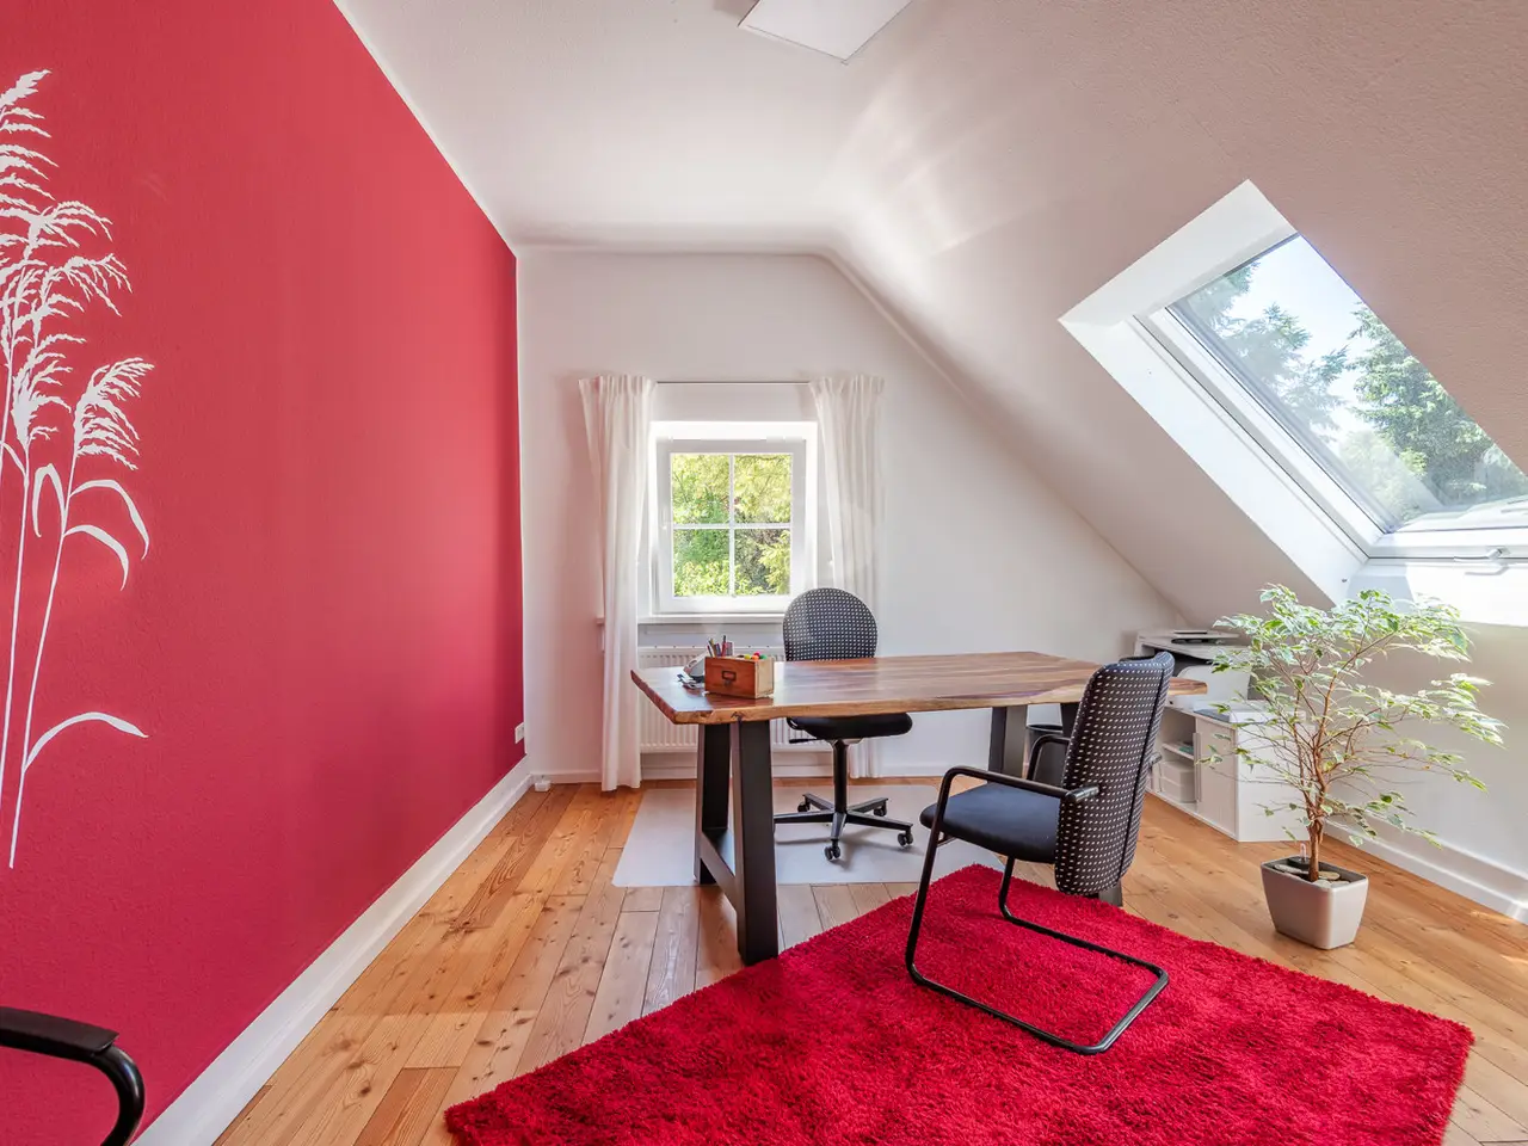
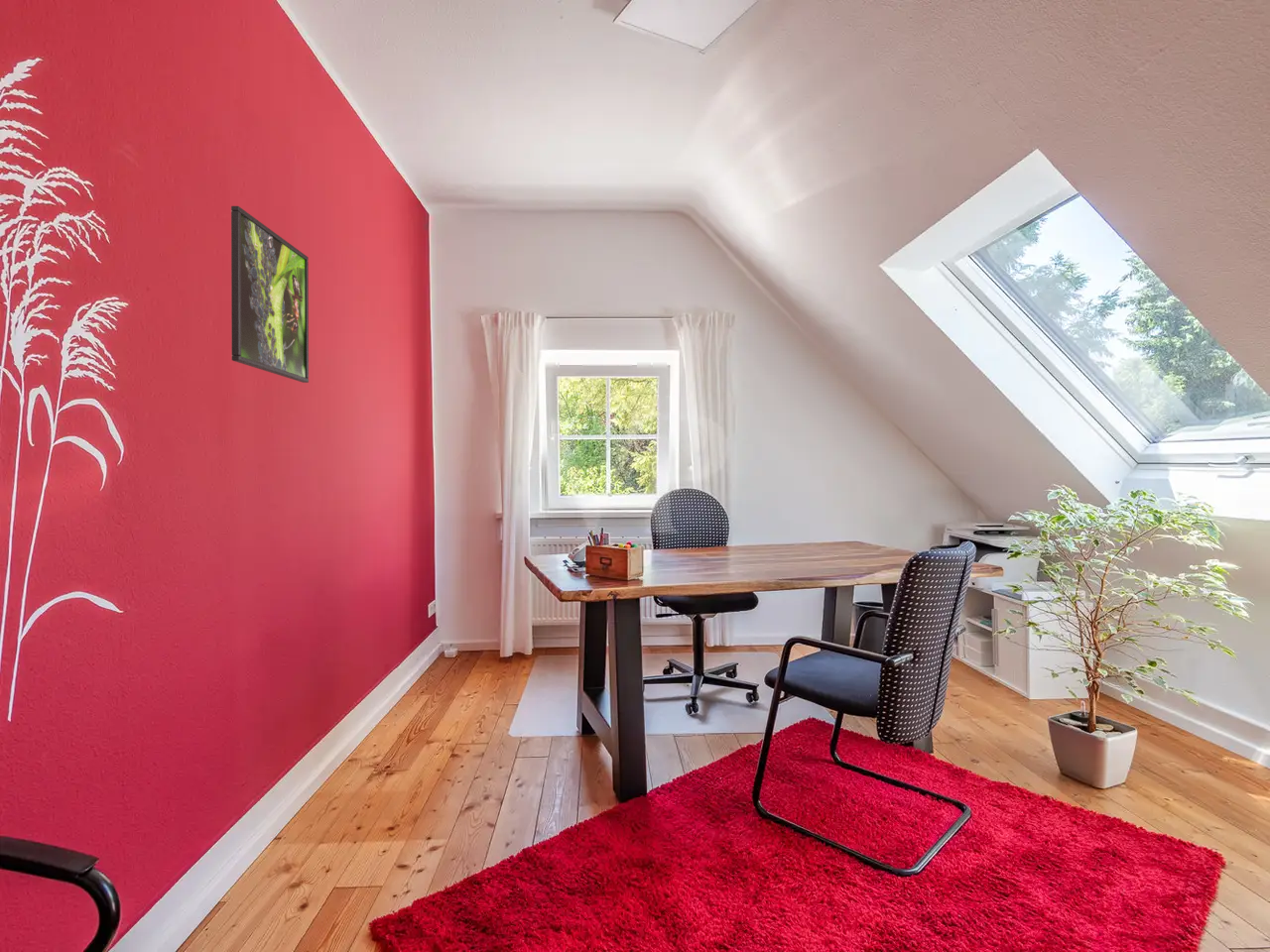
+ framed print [230,205,310,384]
